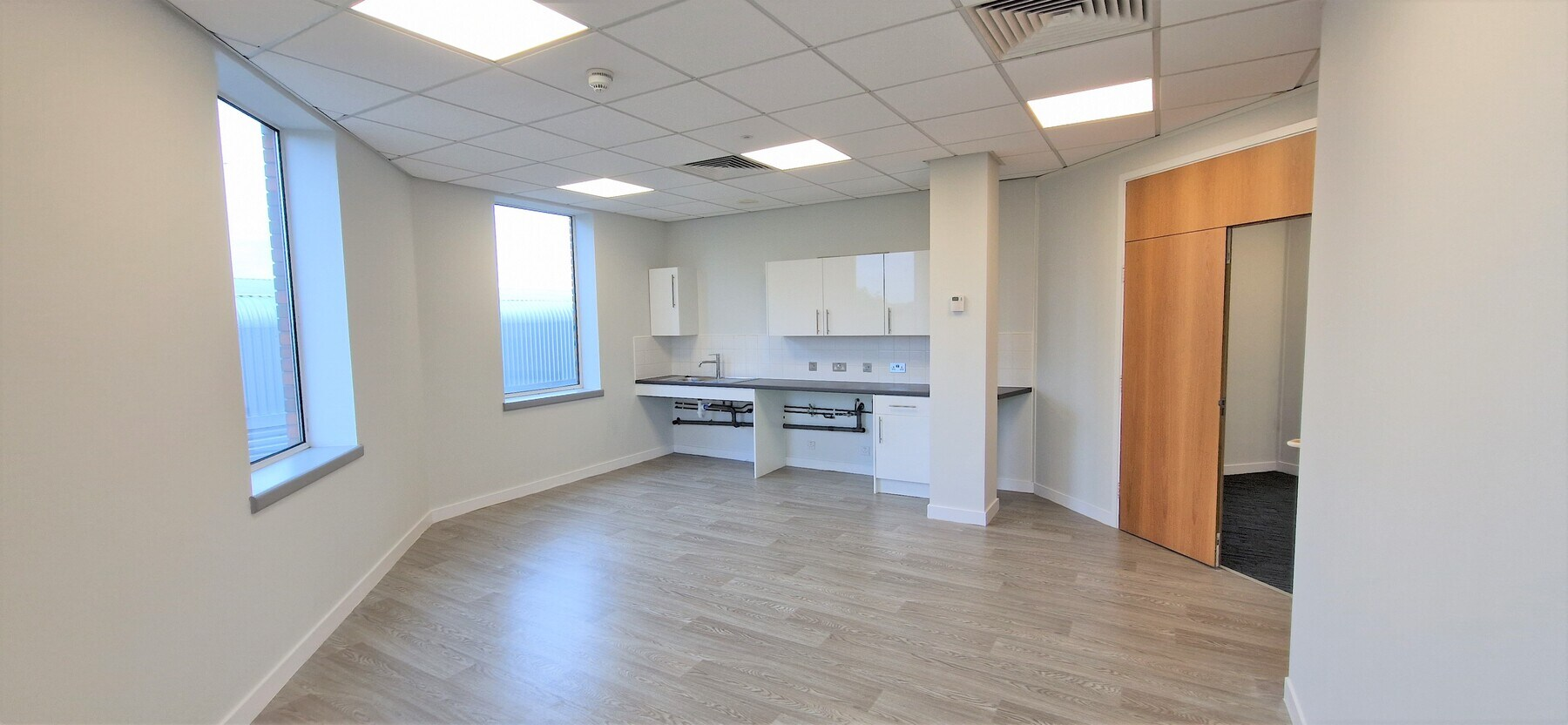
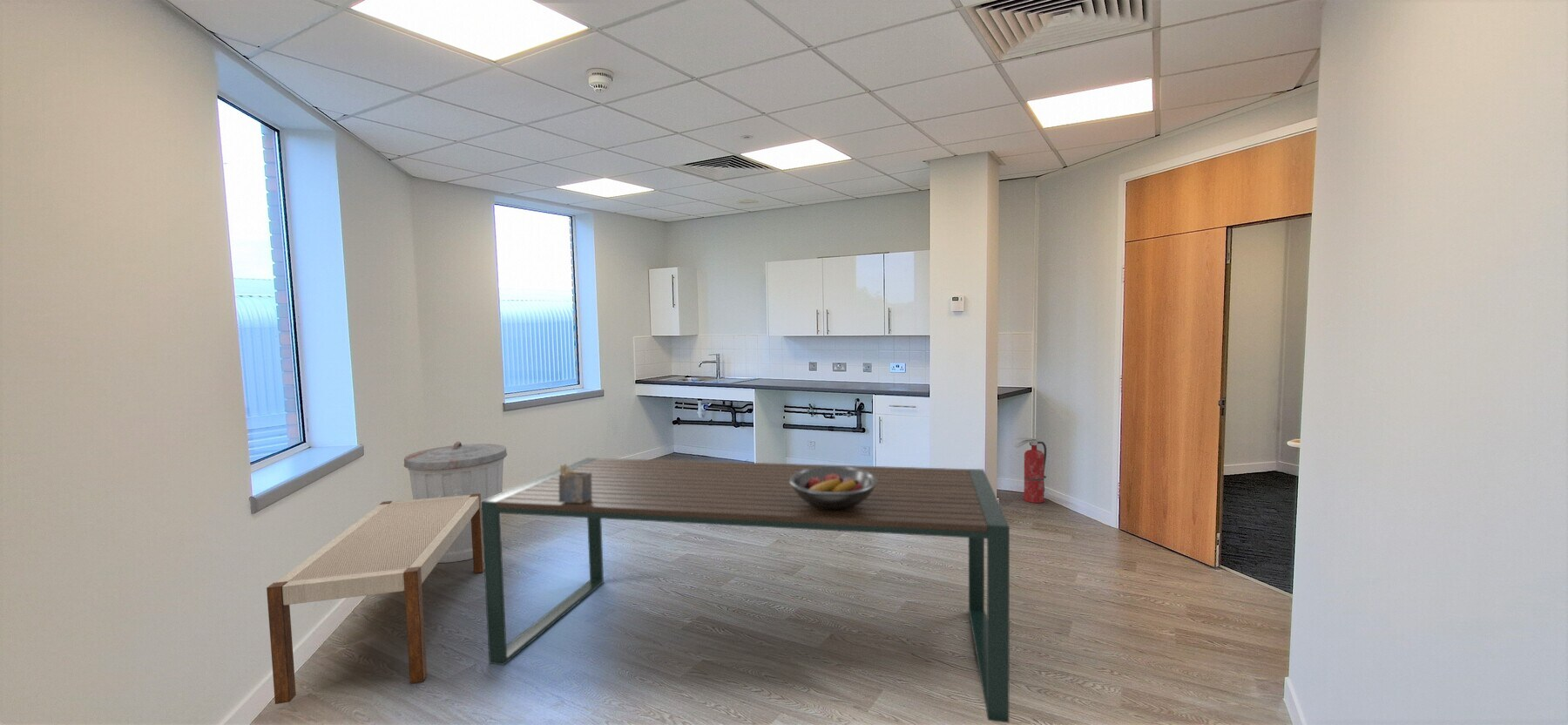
+ bench [266,493,484,705]
+ napkin holder [559,463,591,503]
+ fruit bowl [790,466,877,510]
+ fire extinguisher [1014,437,1047,504]
+ dining table [481,457,1010,723]
+ trash can [403,441,508,564]
